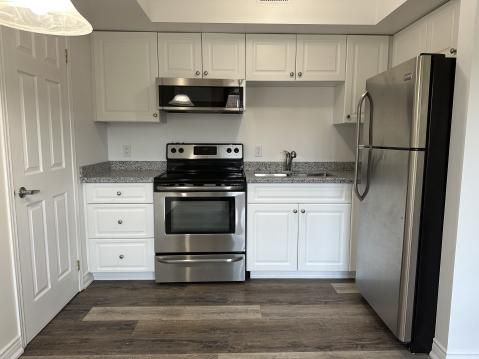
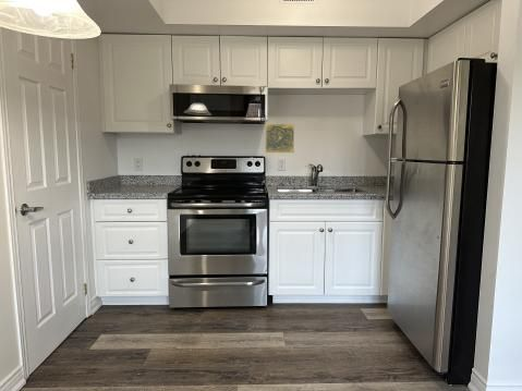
+ decorative tile [265,123,295,154]
